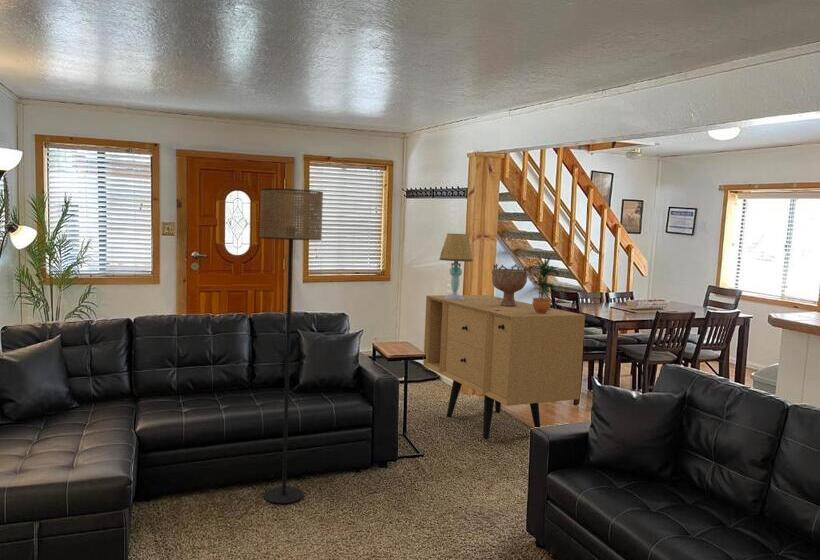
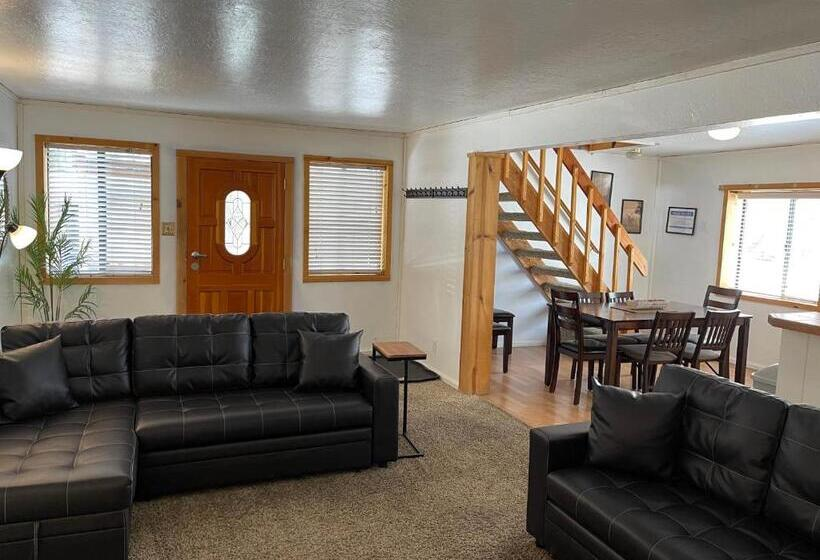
- table lamp [439,232,474,300]
- sideboard [422,294,586,440]
- decorative bowl [491,263,530,306]
- floor lamp [259,187,324,505]
- potted plant [528,252,561,314]
